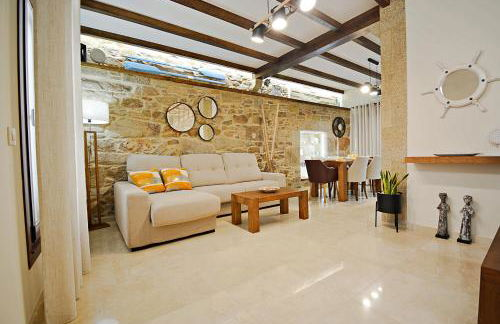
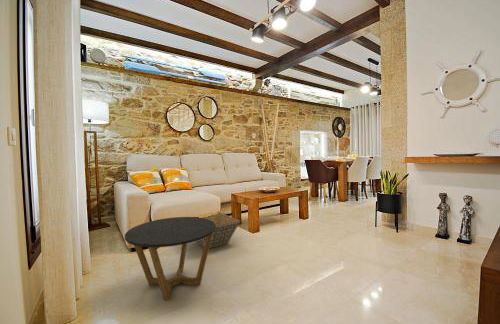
+ side table [124,216,216,301]
+ basket [195,211,241,249]
